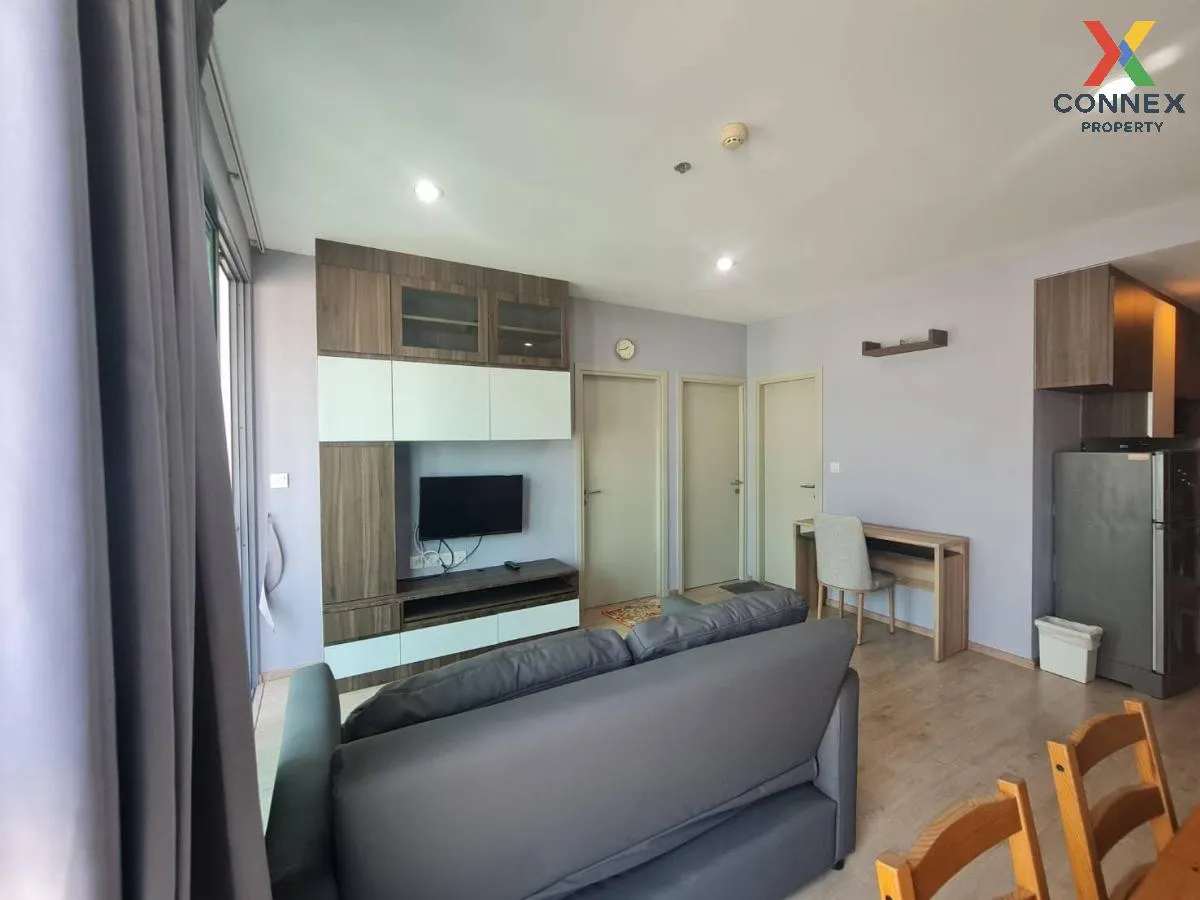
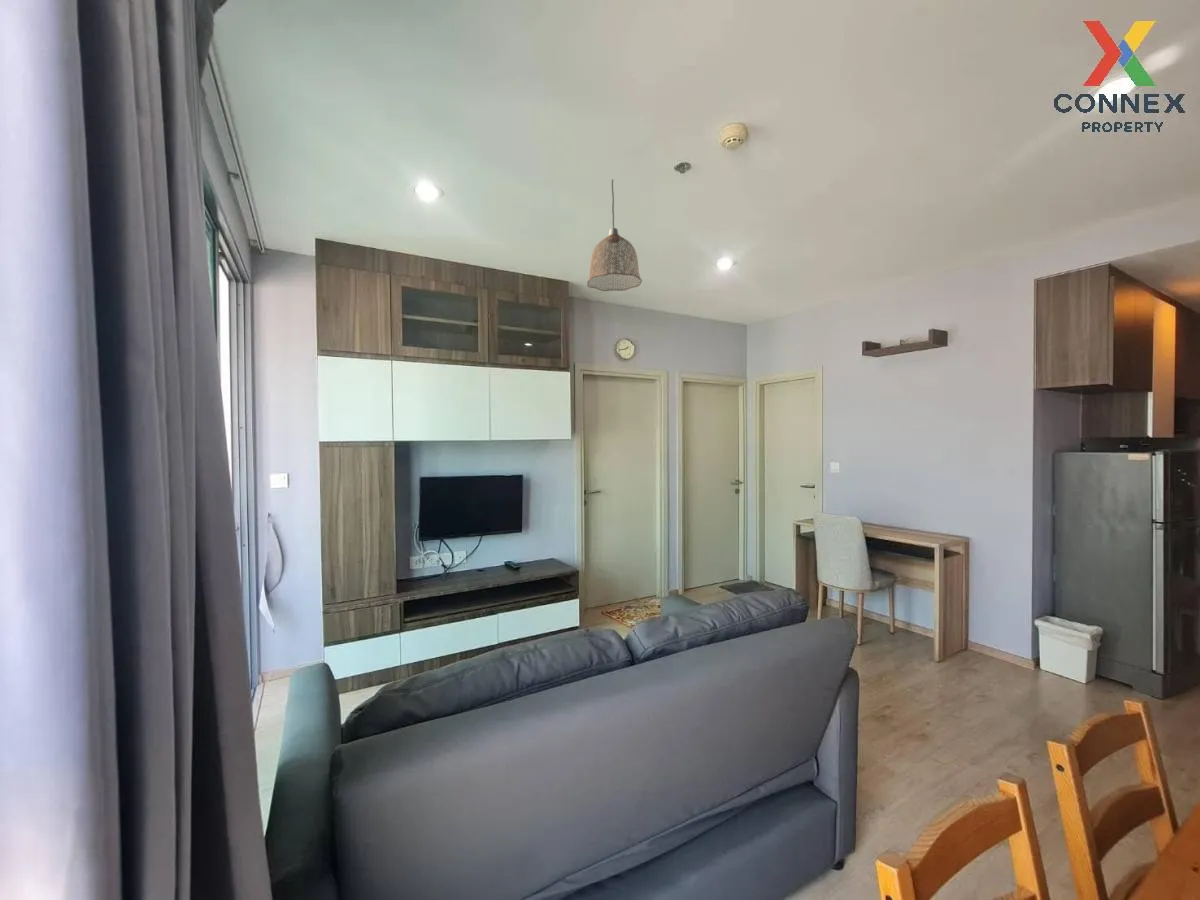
+ pendant lamp [586,178,643,292]
